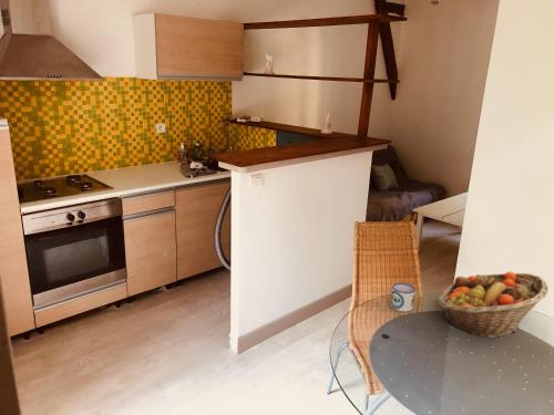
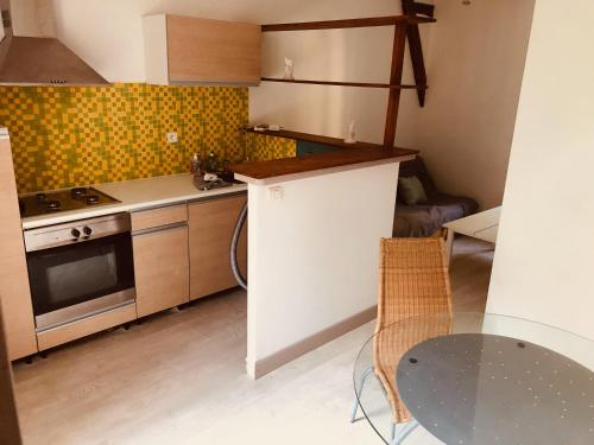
- fruit basket [437,271,550,339]
- mug [389,282,417,313]
